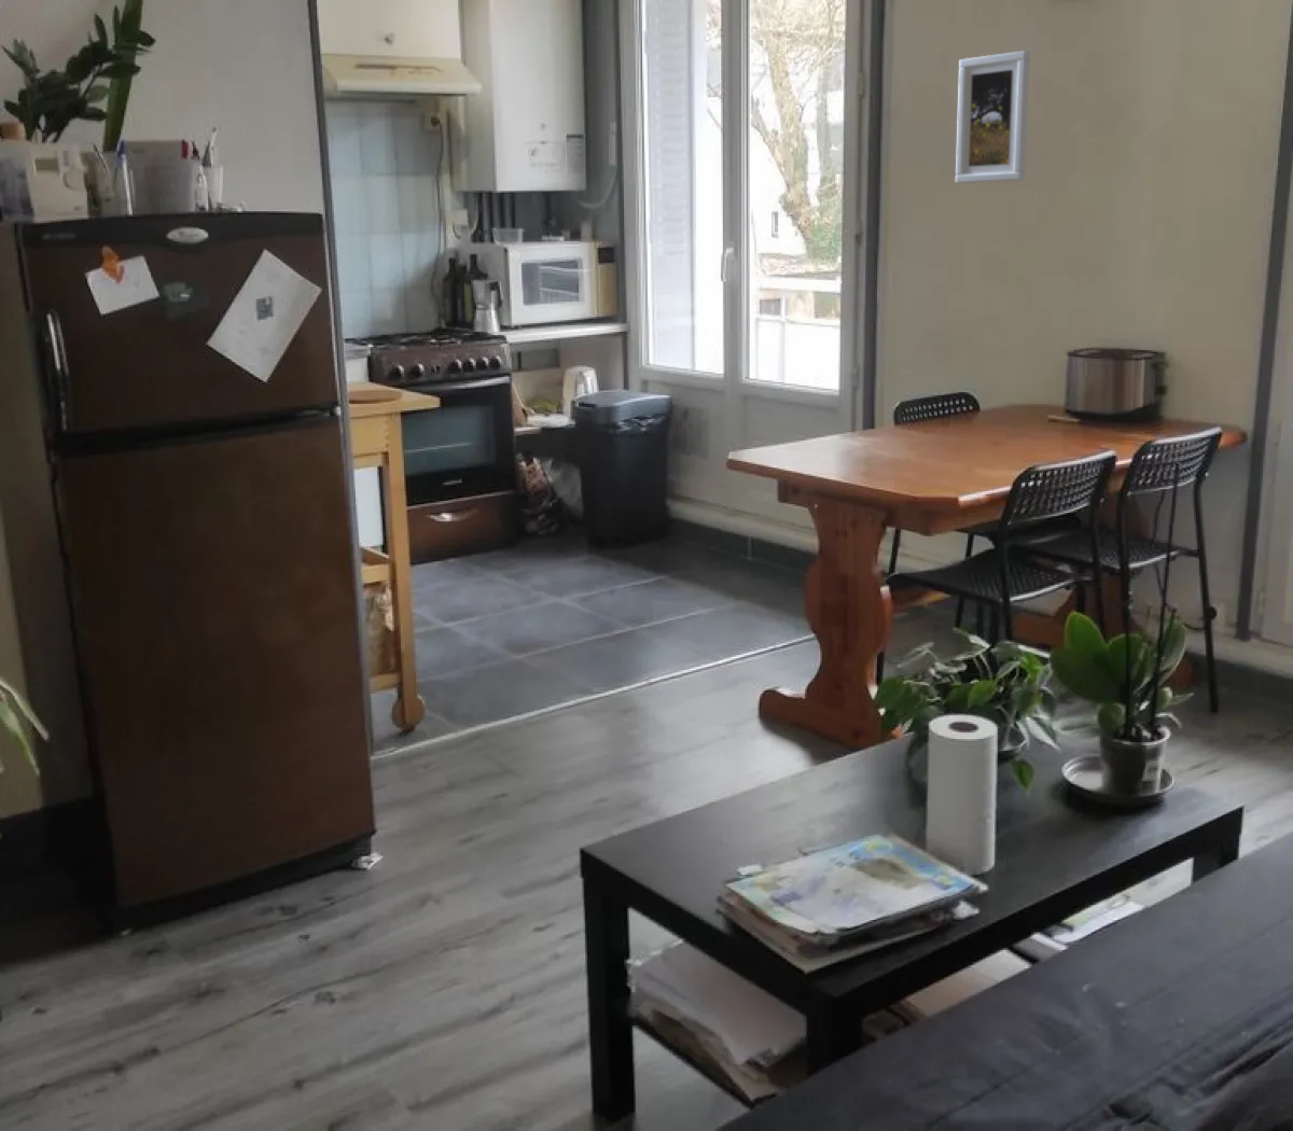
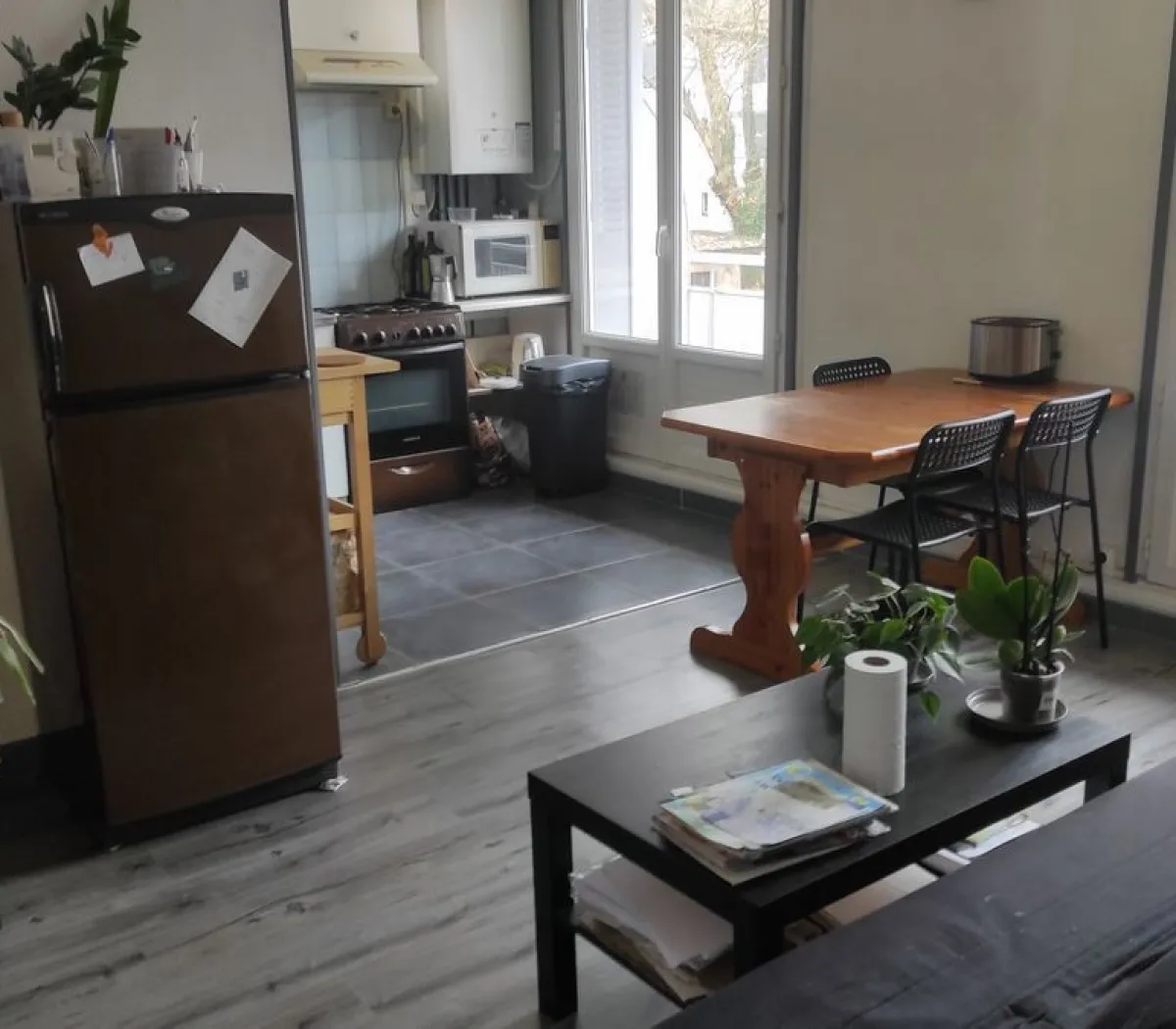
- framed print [954,49,1031,185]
